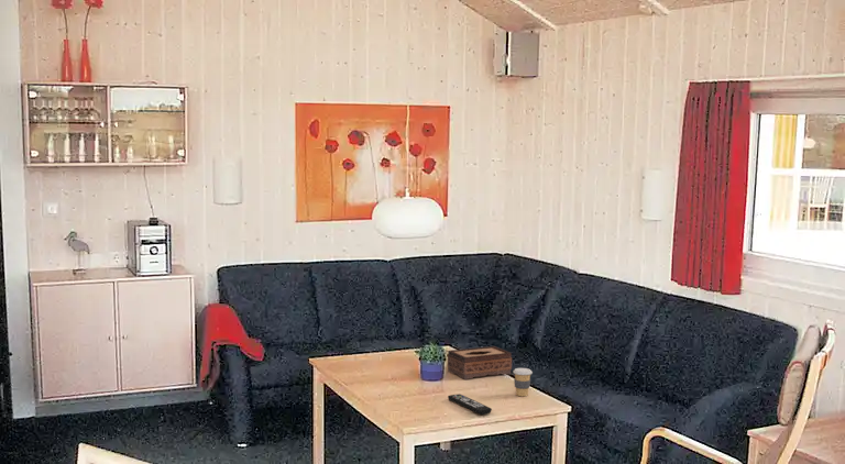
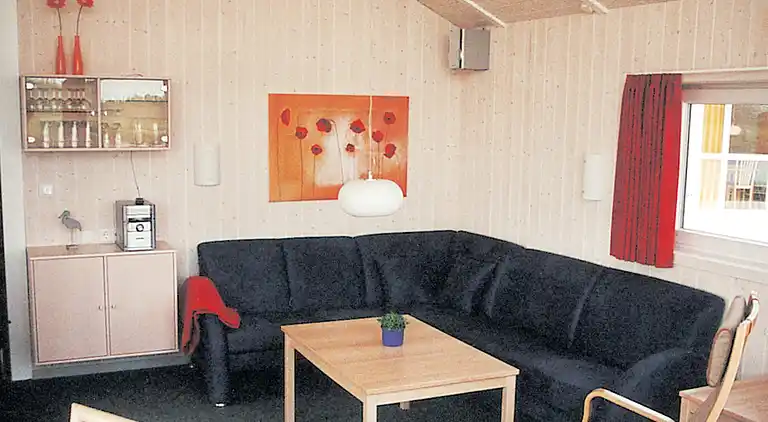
- coffee cup [513,367,534,397]
- remote control [447,393,493,416]
- tissue box [446,345,513,380]
